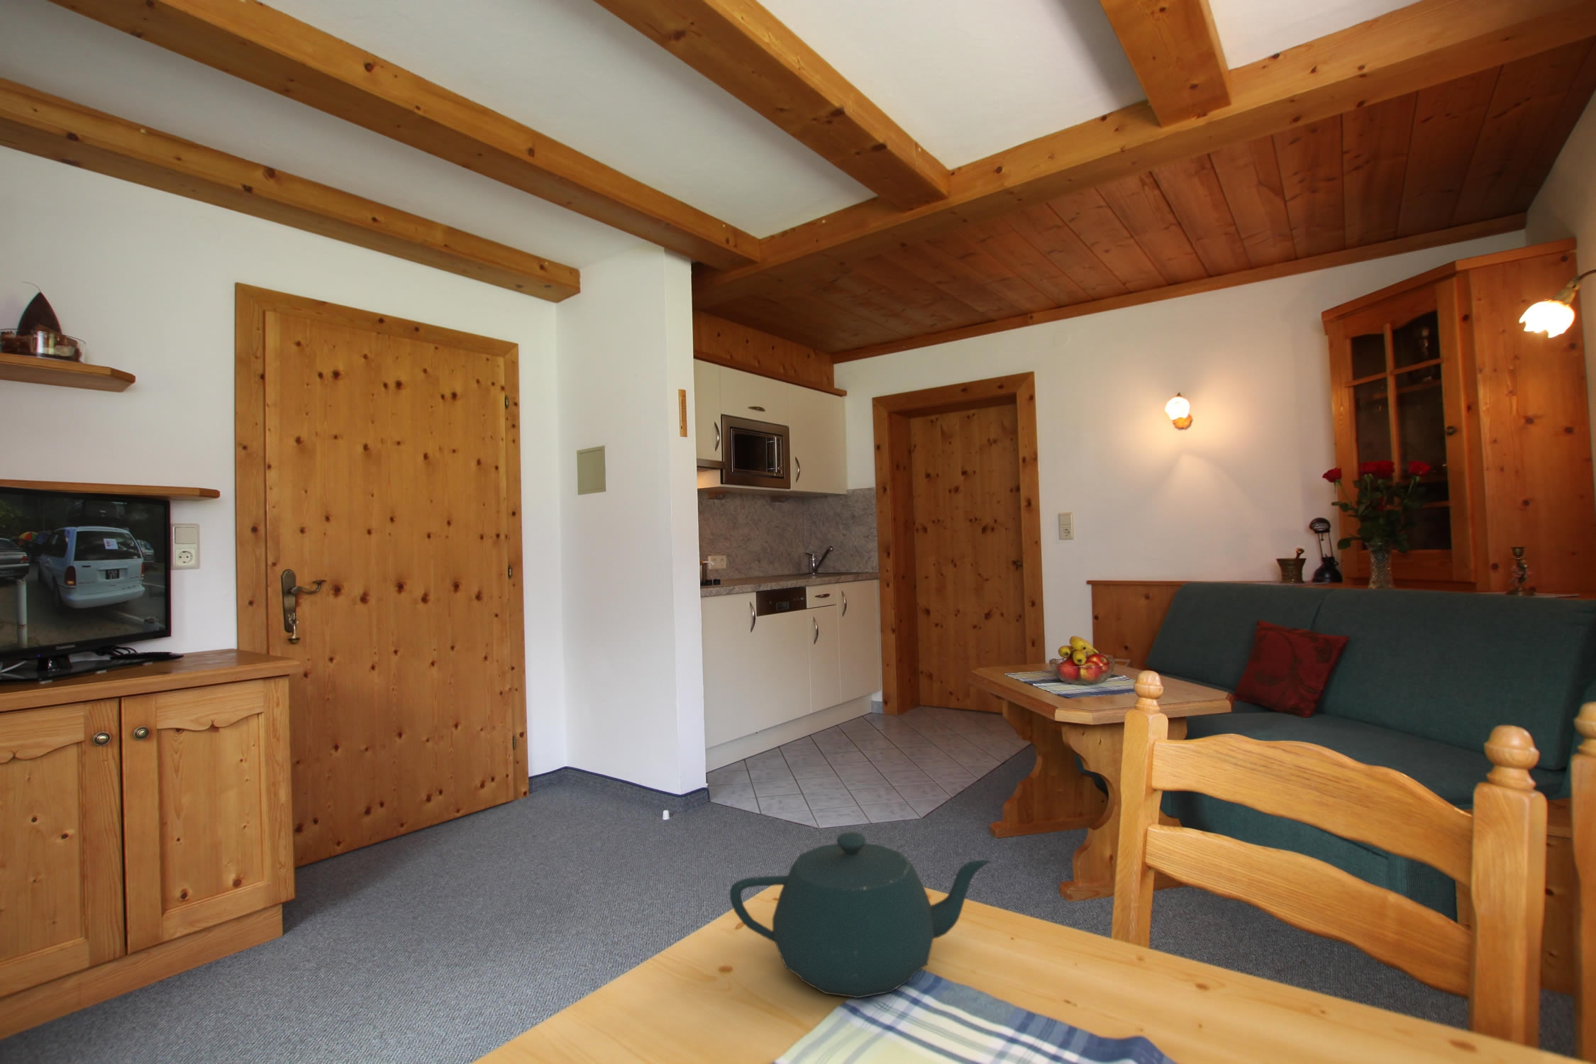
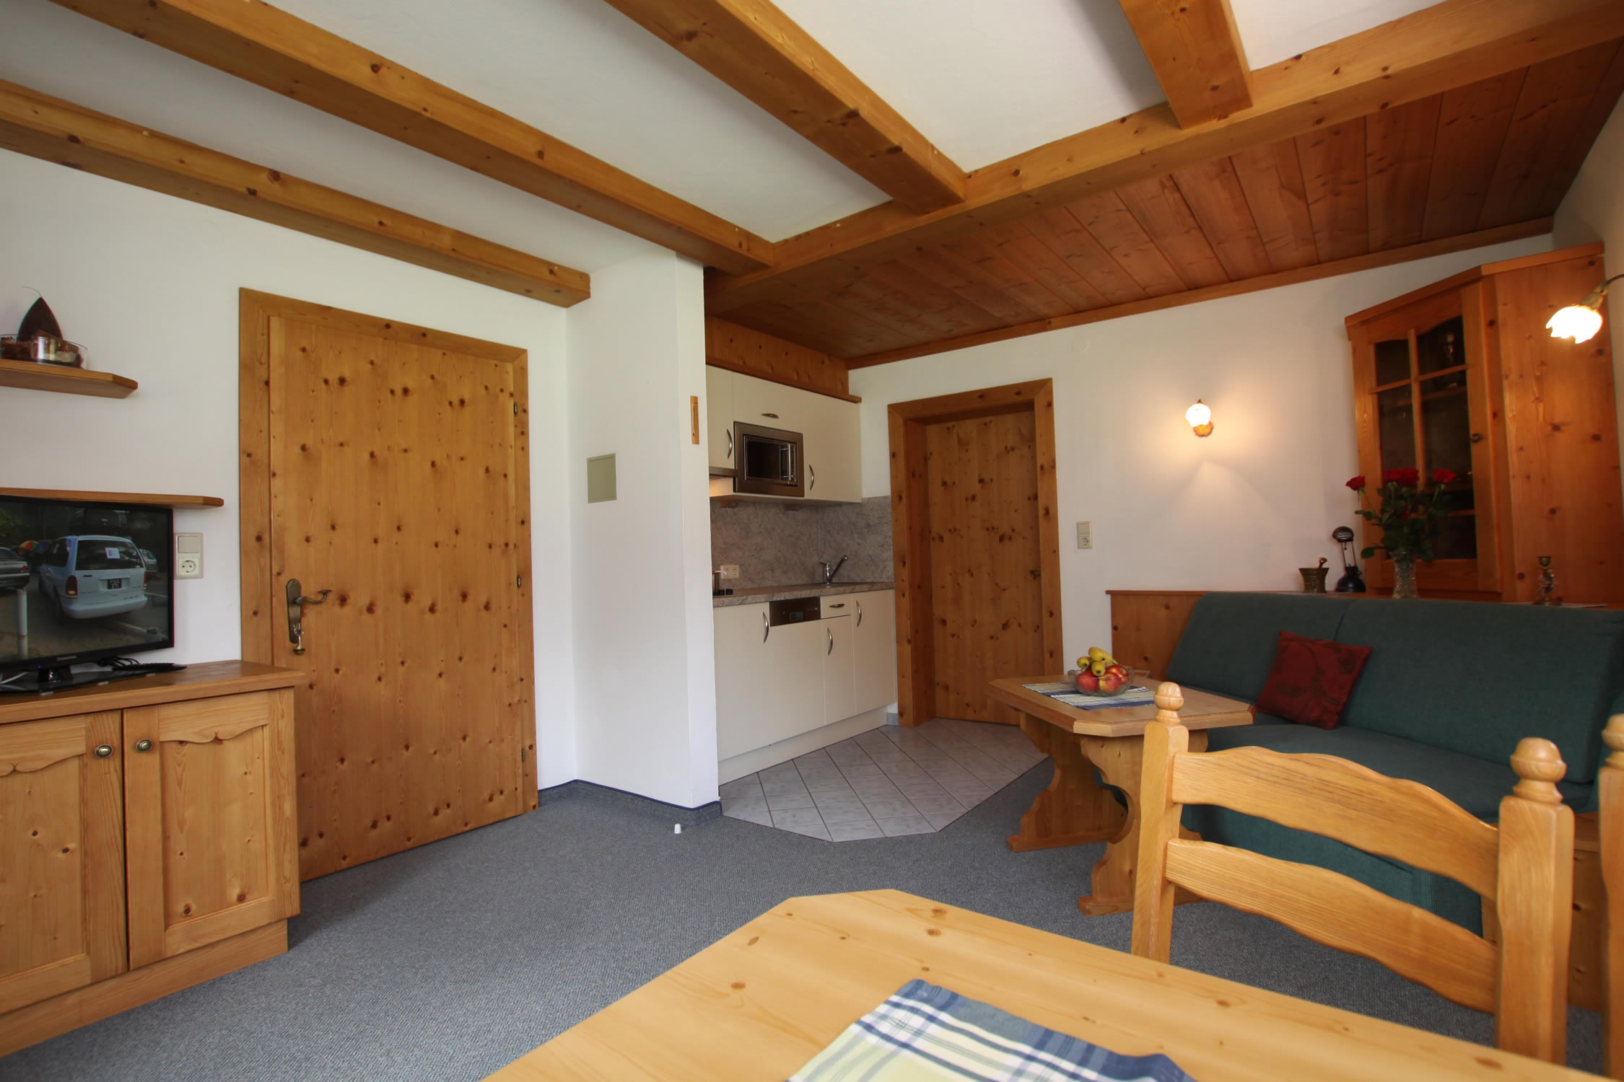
- teapot [729,831,992,999]
